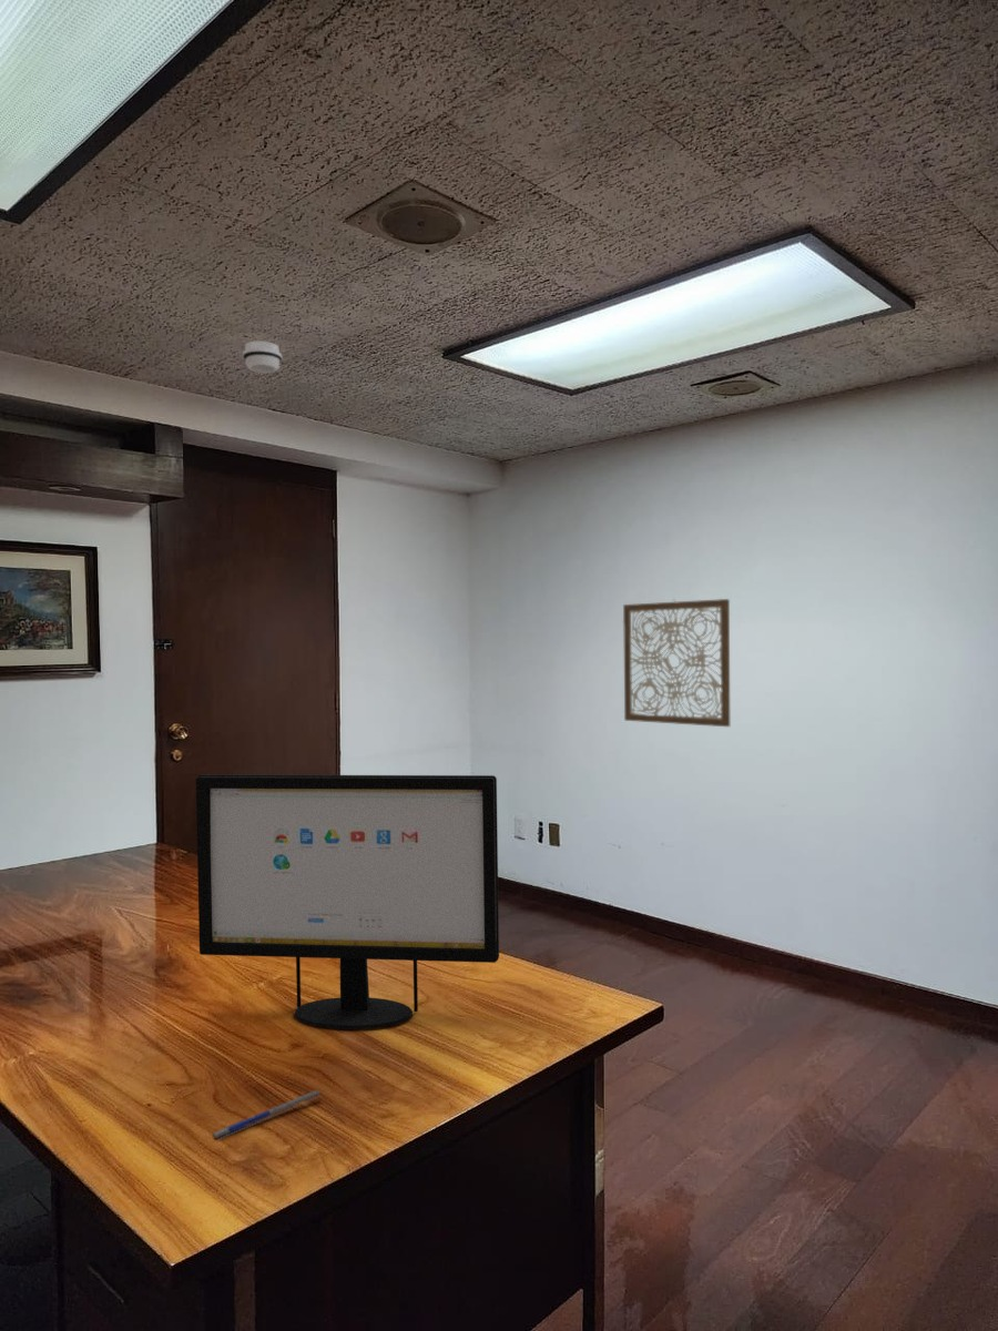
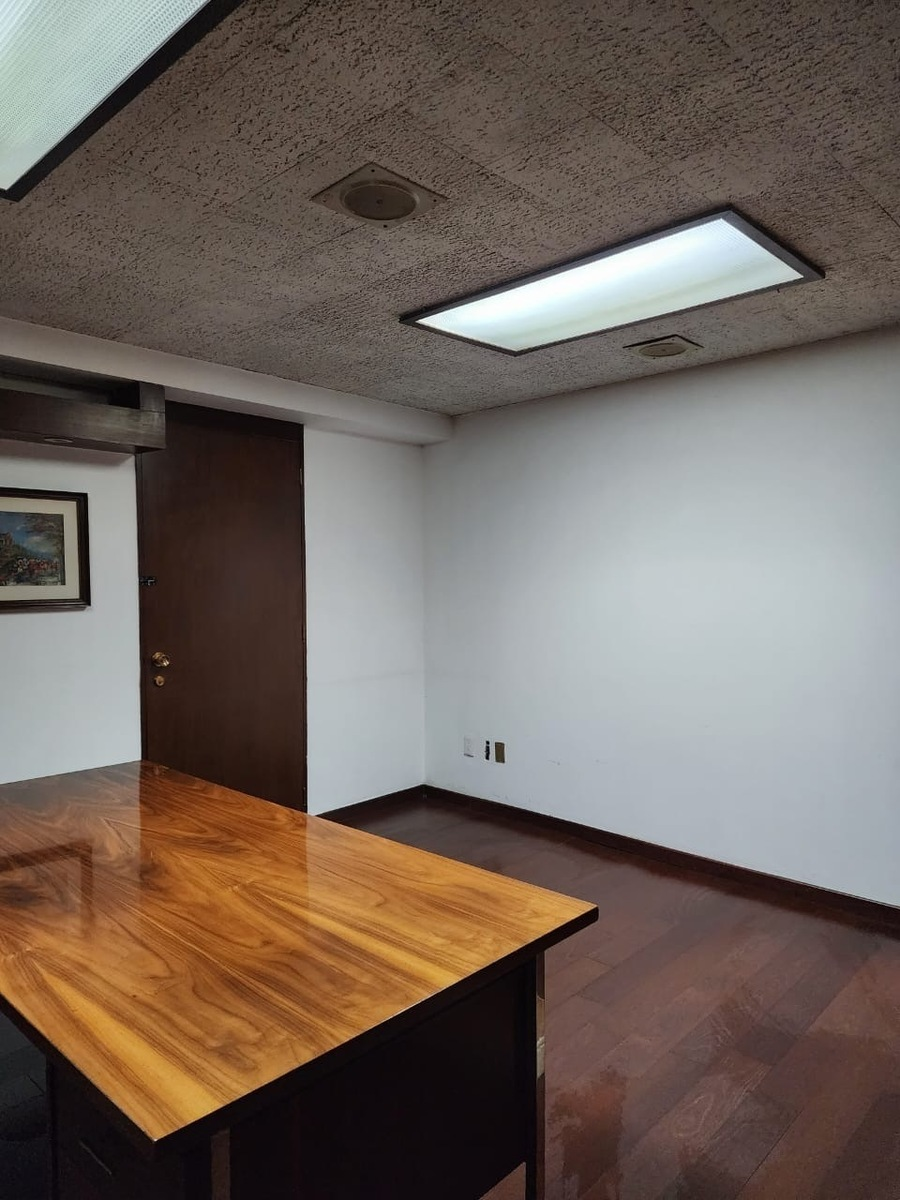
- pen [211,1089,323,1141]
- wall art [622,598,731,728]
- smoke detector [242,341,283,374]
- computer monitor [195,773,500,1030]
